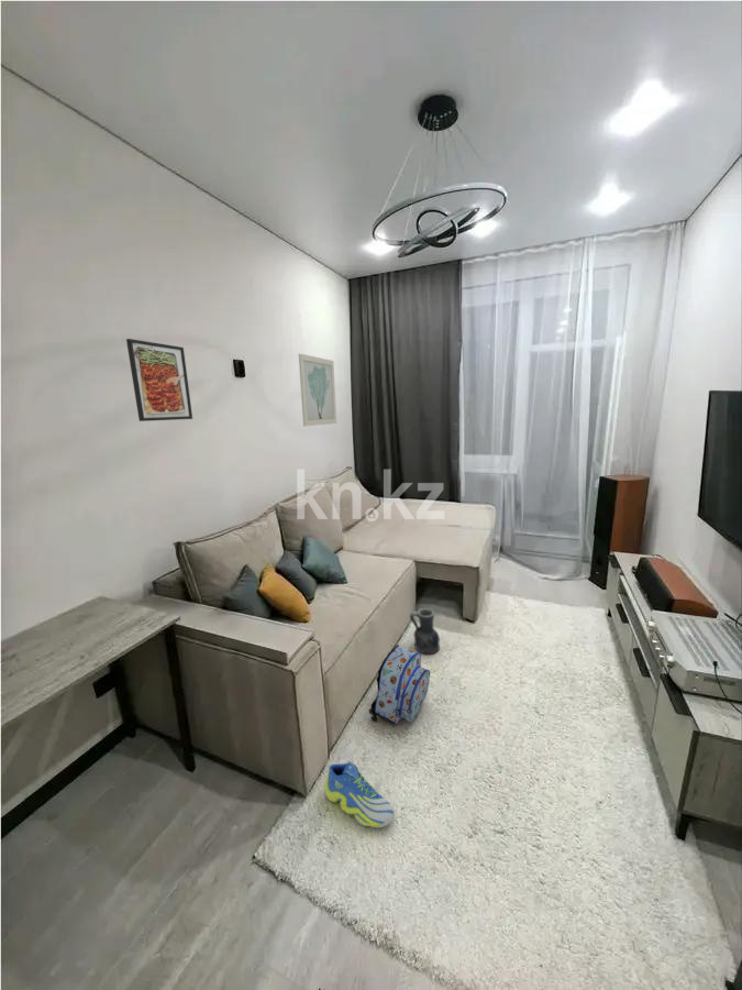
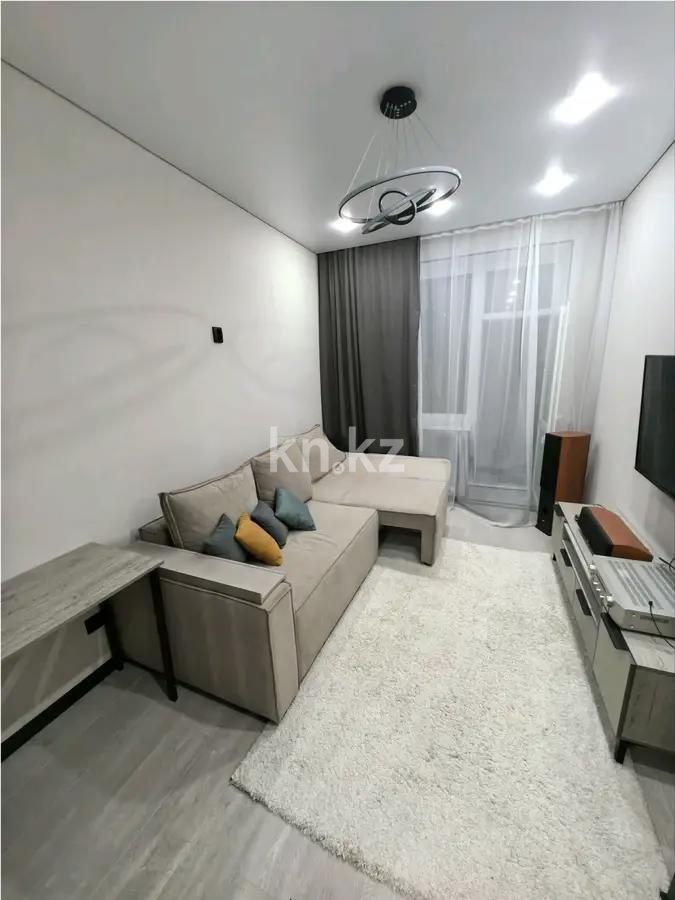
- backpack [368,644,431,726]
- vase [409,607,441,656]
- wall art [298,353,337,428]
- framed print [125,338,193,422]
- sneaker [323,760,396,828]
